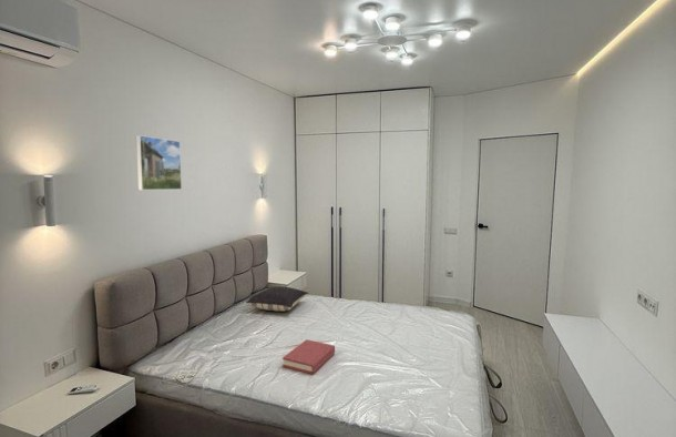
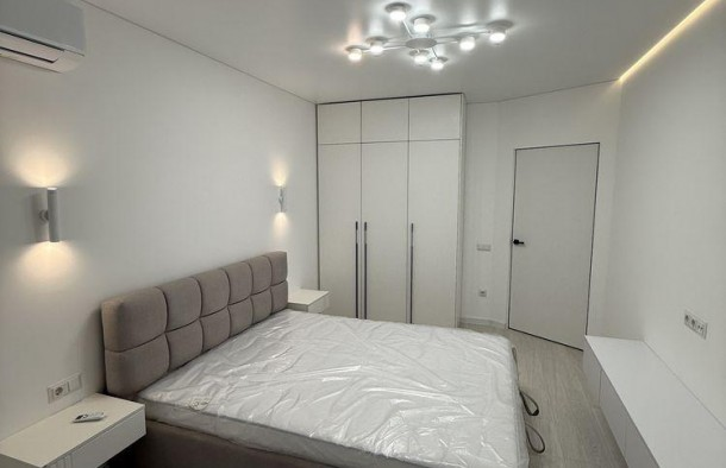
- hardback book [281,338,336,375]
- pillow [245,285,310,312]
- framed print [135,134,183,191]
